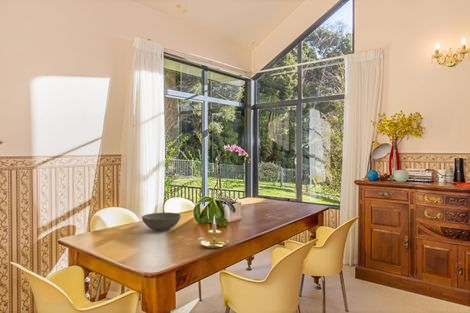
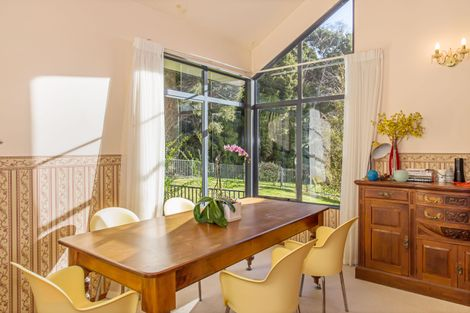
- candle holder [197,214,229,249]
- bowl [141,212,182,231]
